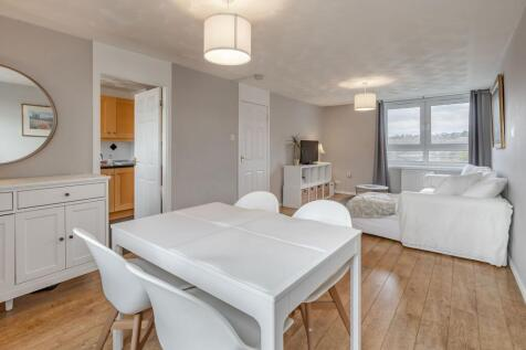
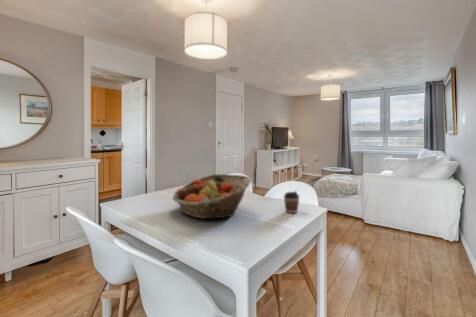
+ coffee cup [283,190,301,214]
+ fruit basket [172,173,252,220]
